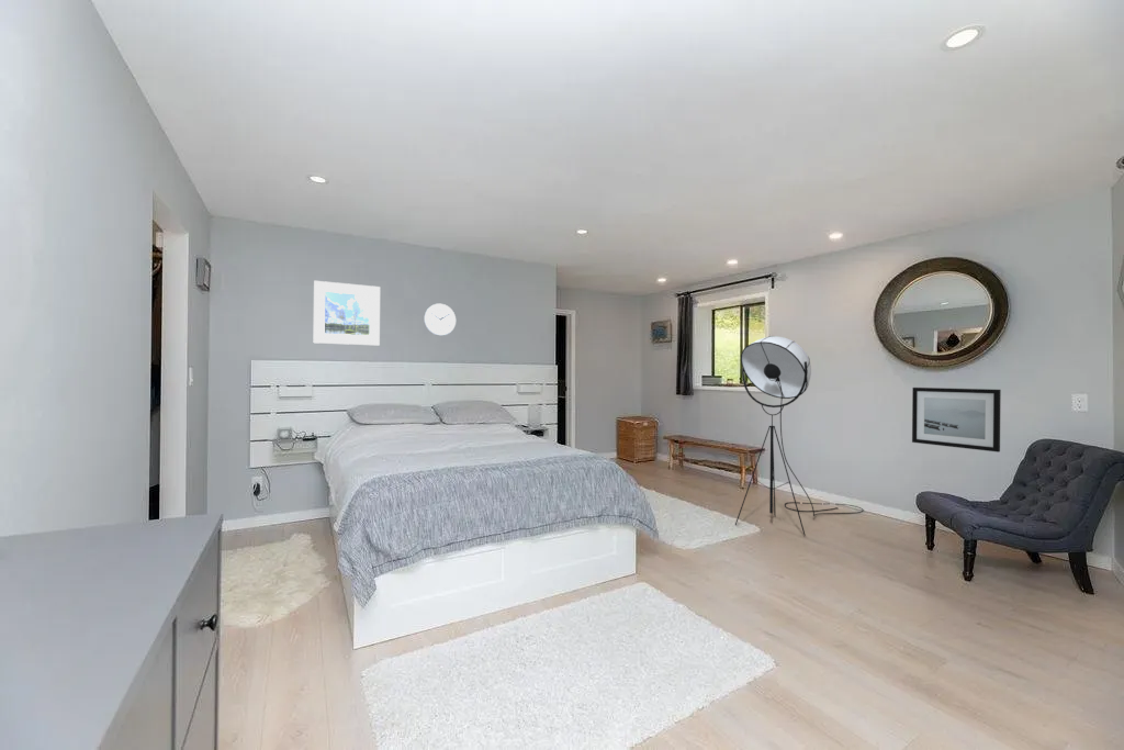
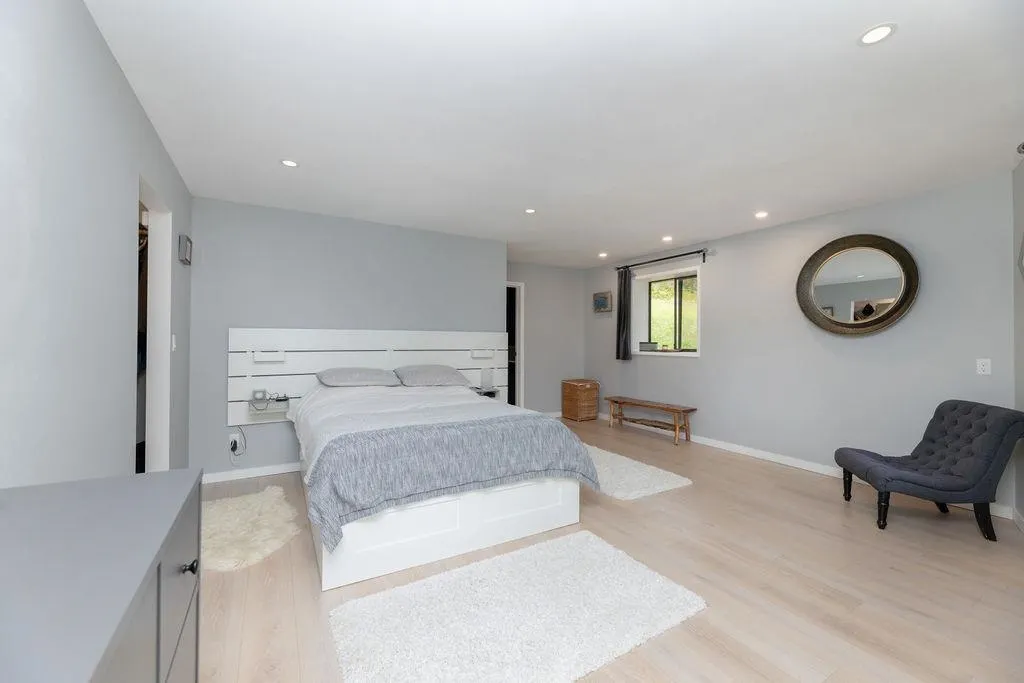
- wall clock [423,303,457,337]
- floor lamp [734,335,865,537]
- wall art [911,387,1002,454]
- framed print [313,280,381,346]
